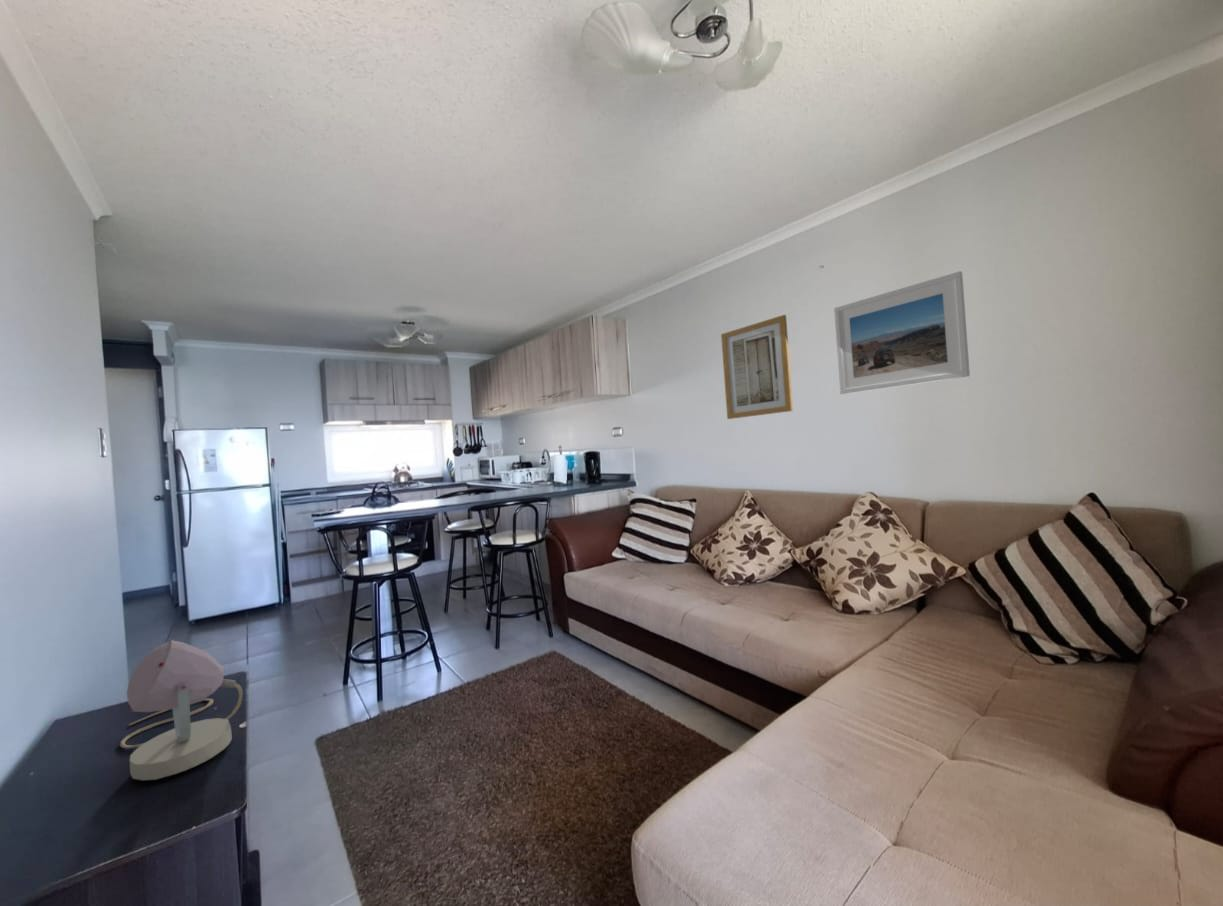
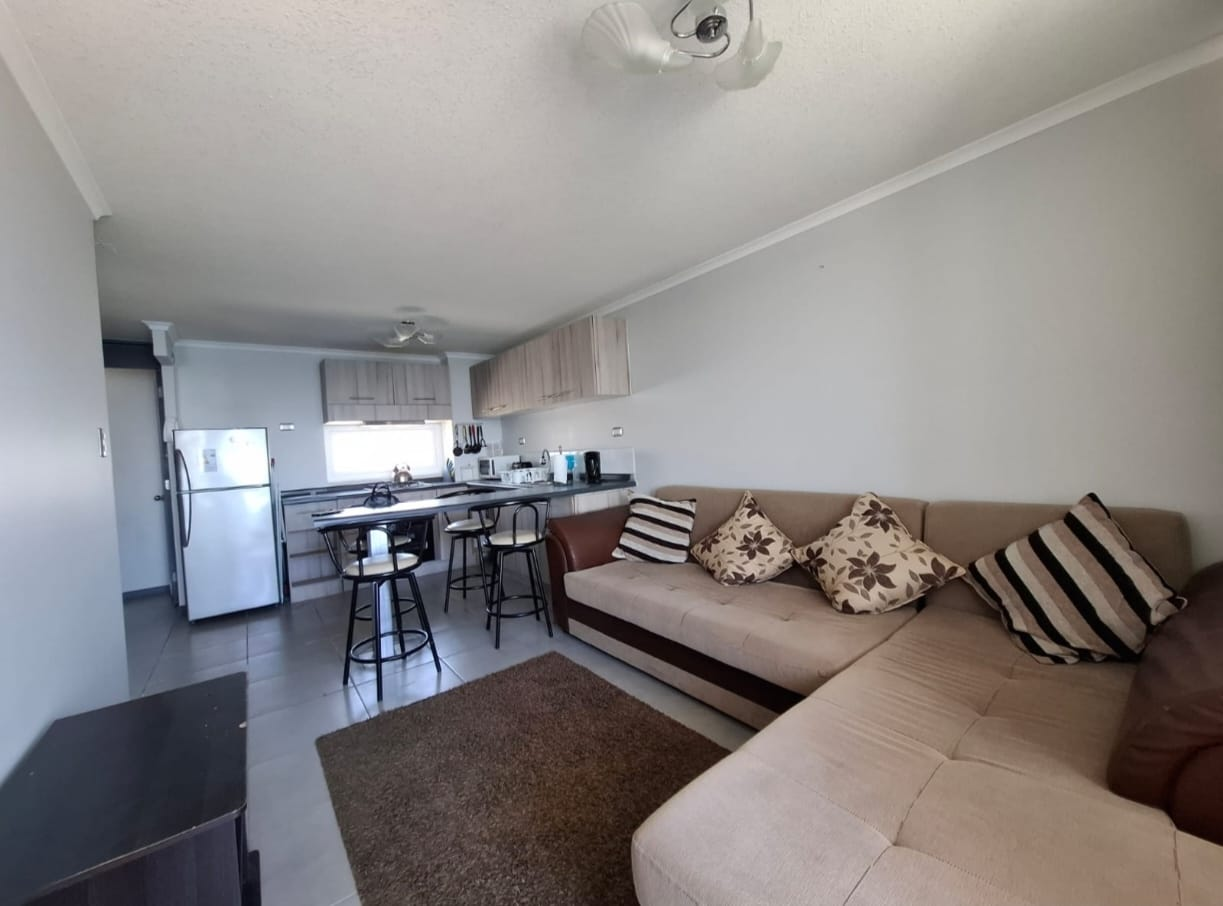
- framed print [833,270,971,395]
- wall art [720,314,794,420]
- table lamp [119,639,244,781]
